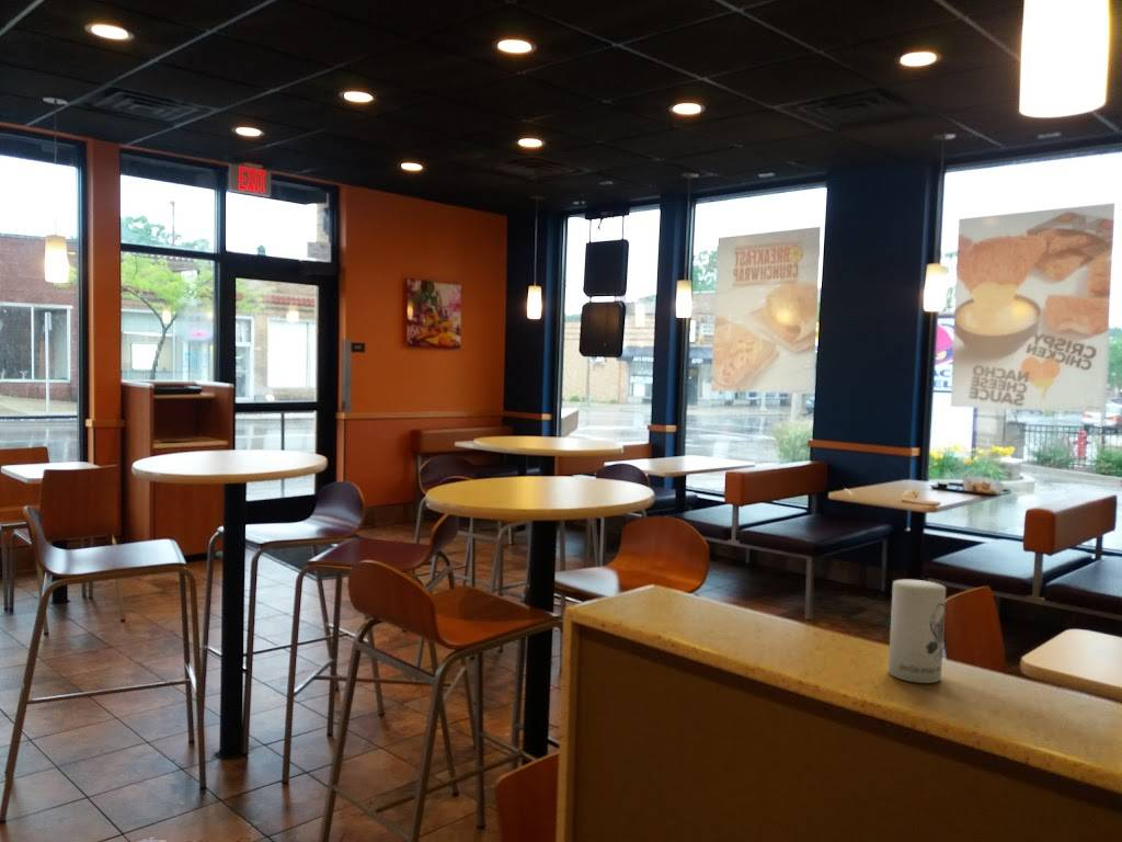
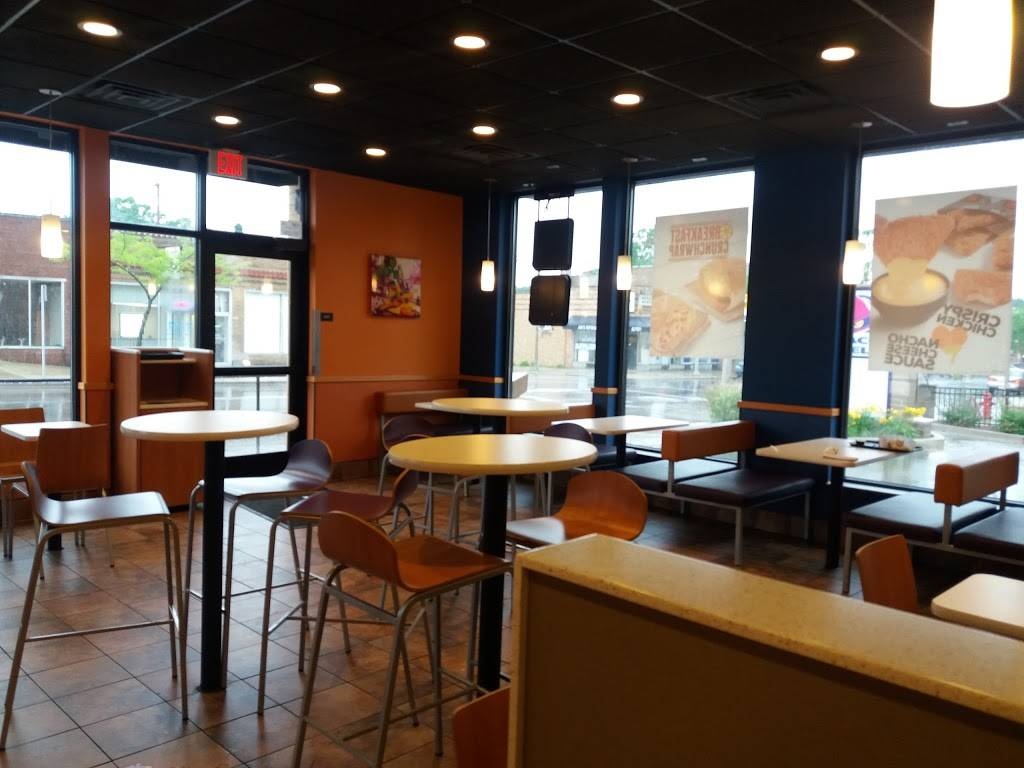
- candle [888,579,947,684]
